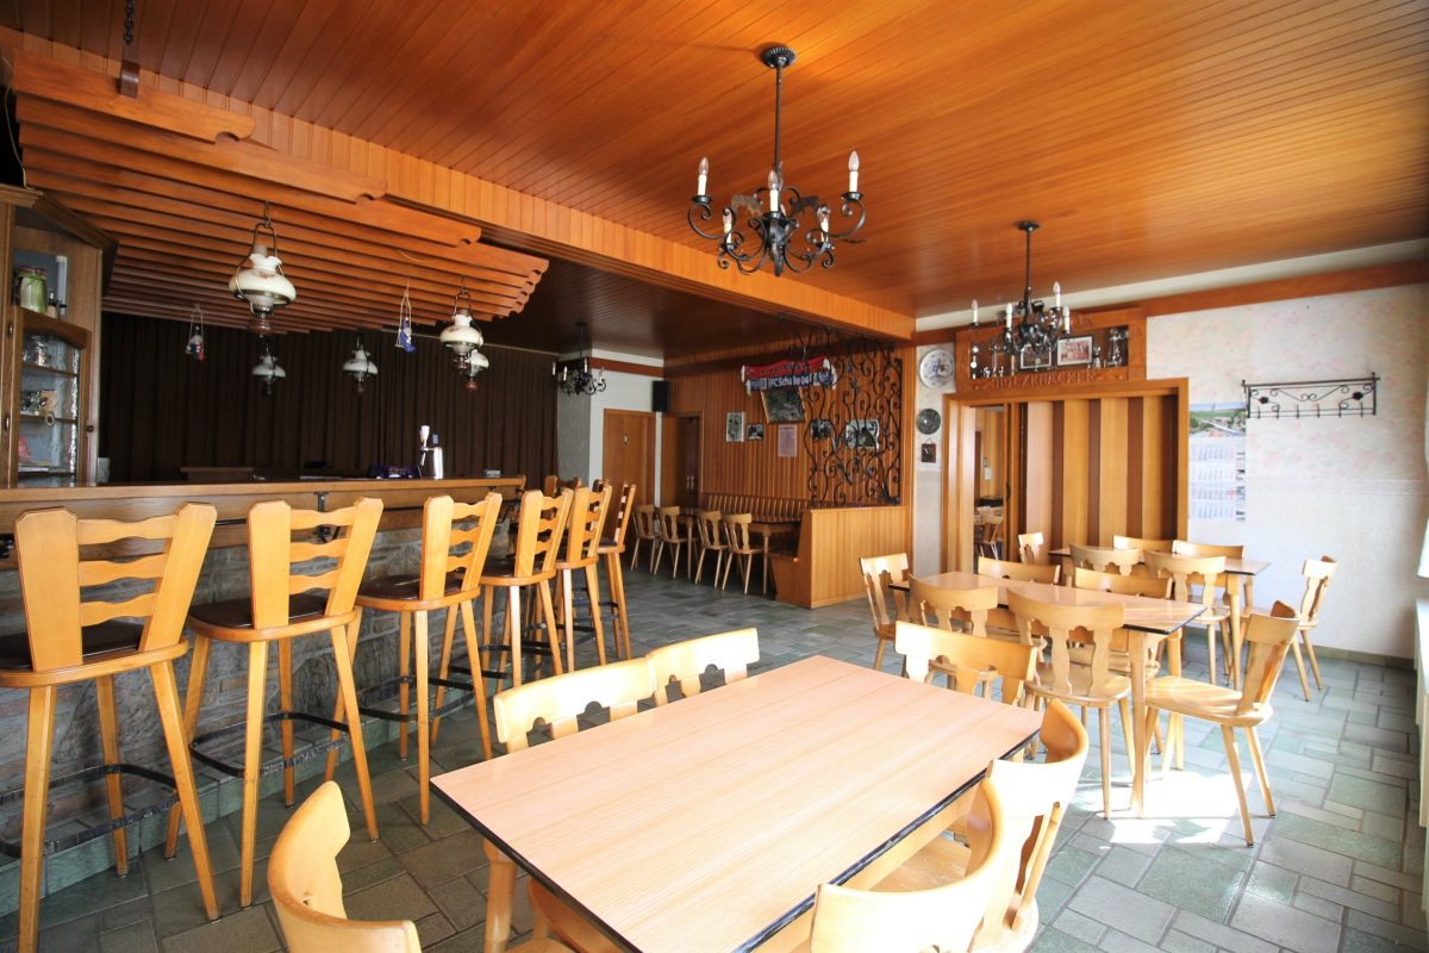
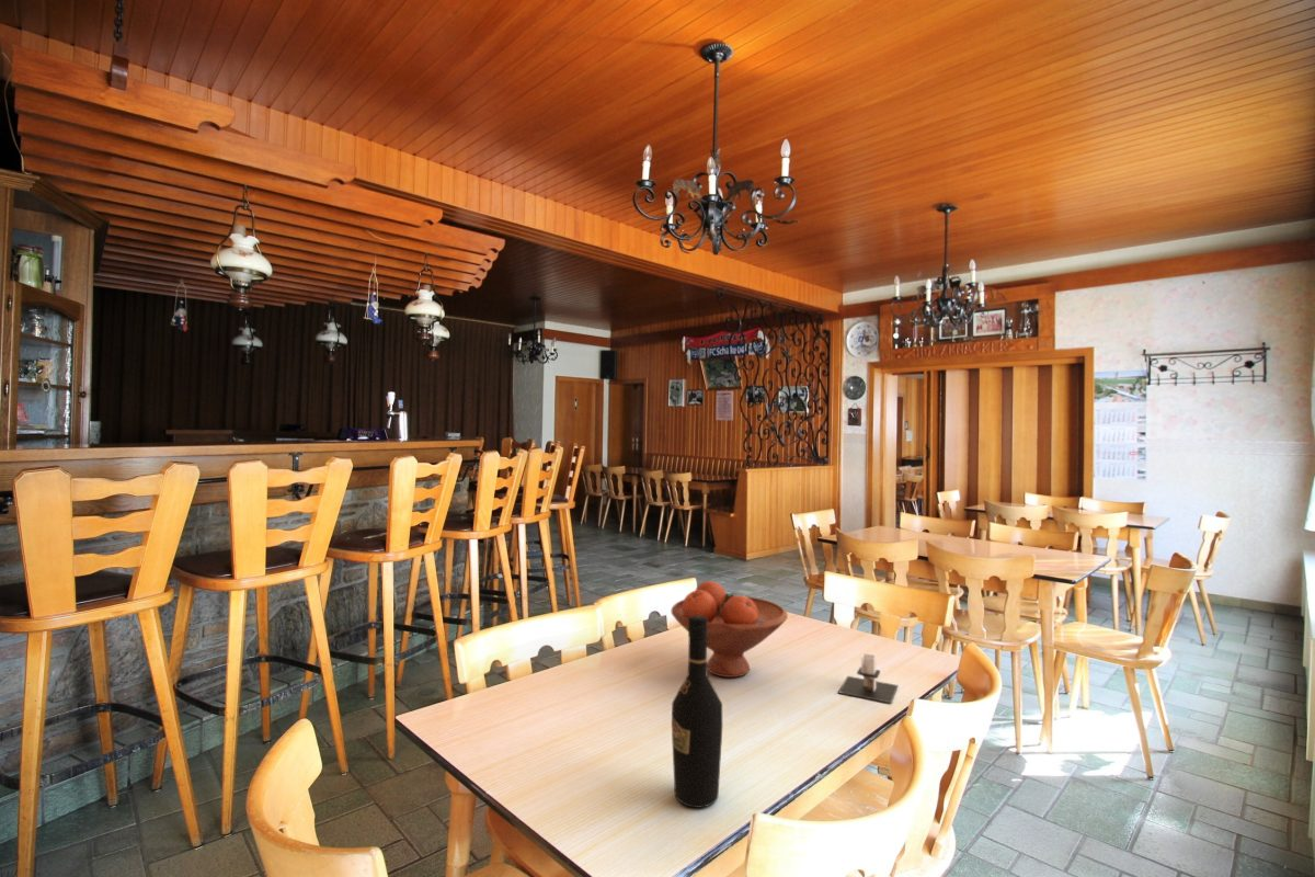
+ architectural model [837,652,899,704]
+ wine bottle [671,615,723,809]
+ fruit bowl [671,580,789,679]
